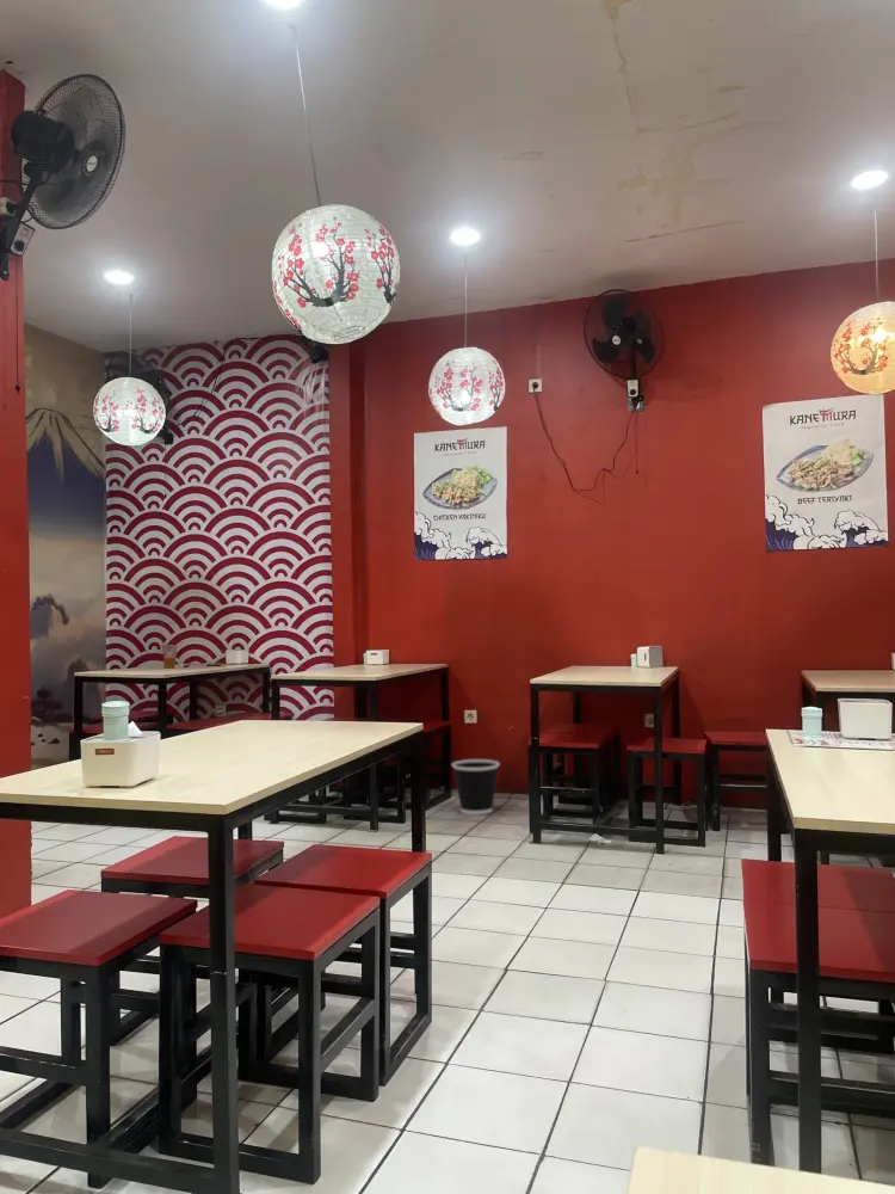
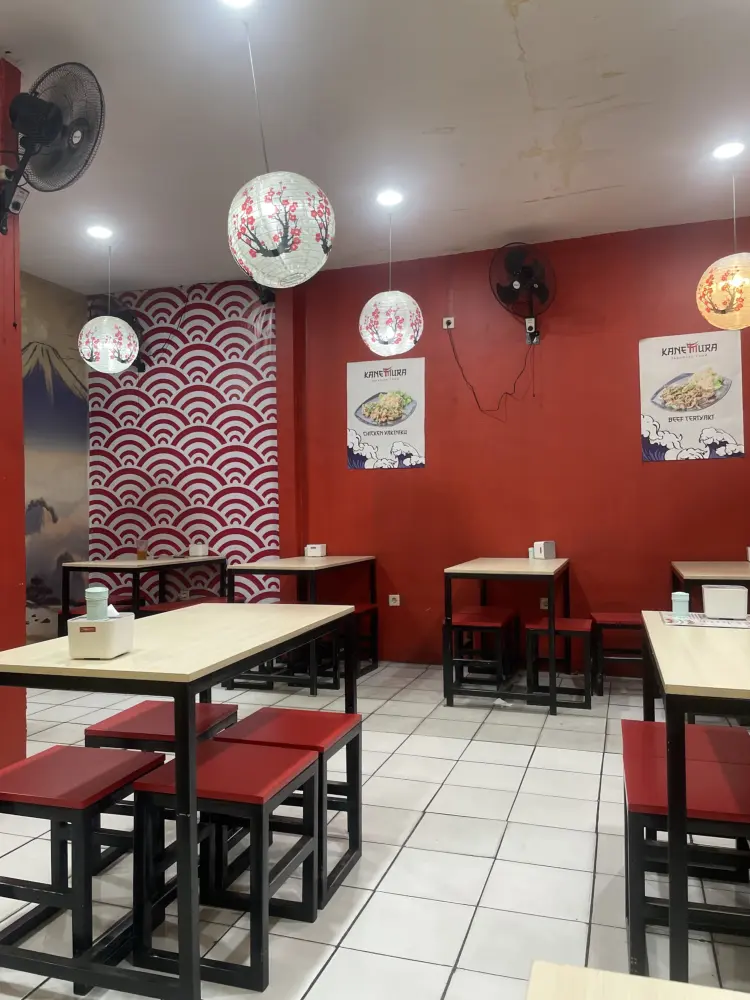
- wastebasket [451,758,501,816]
